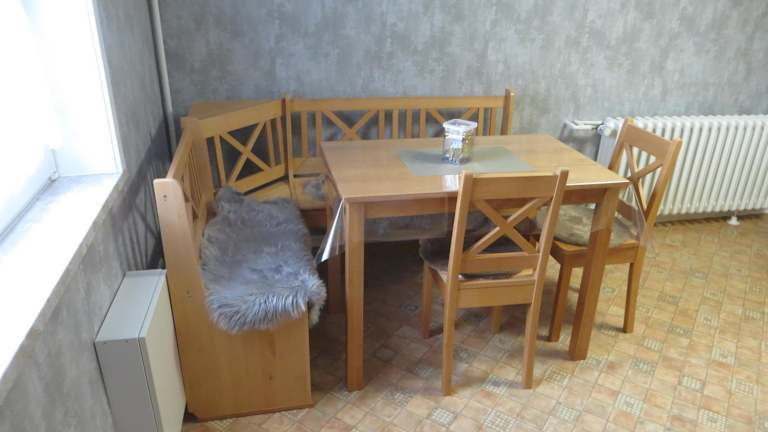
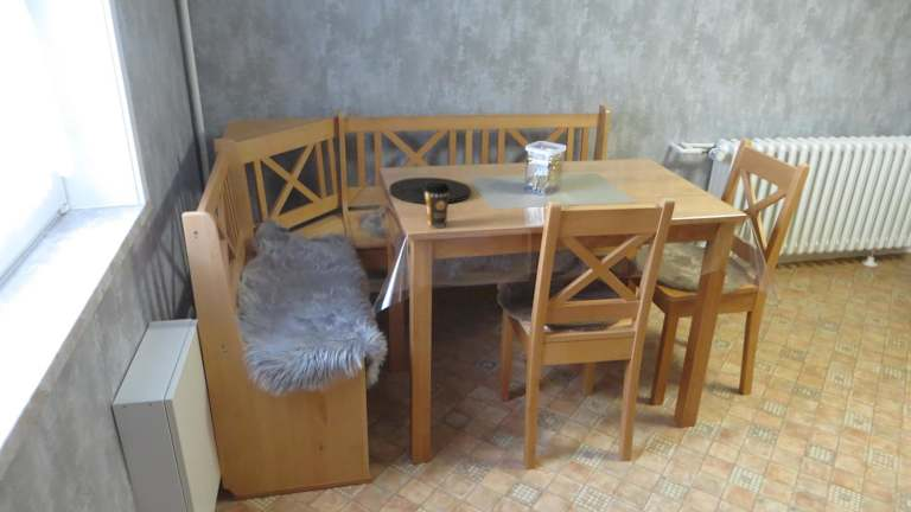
+ plate [388,177,472,205]
+ coffee cup [423,181,451,229]
